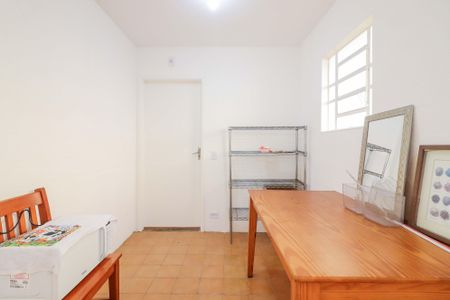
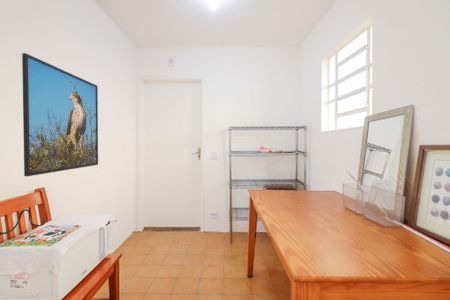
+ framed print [21,52,99,177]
